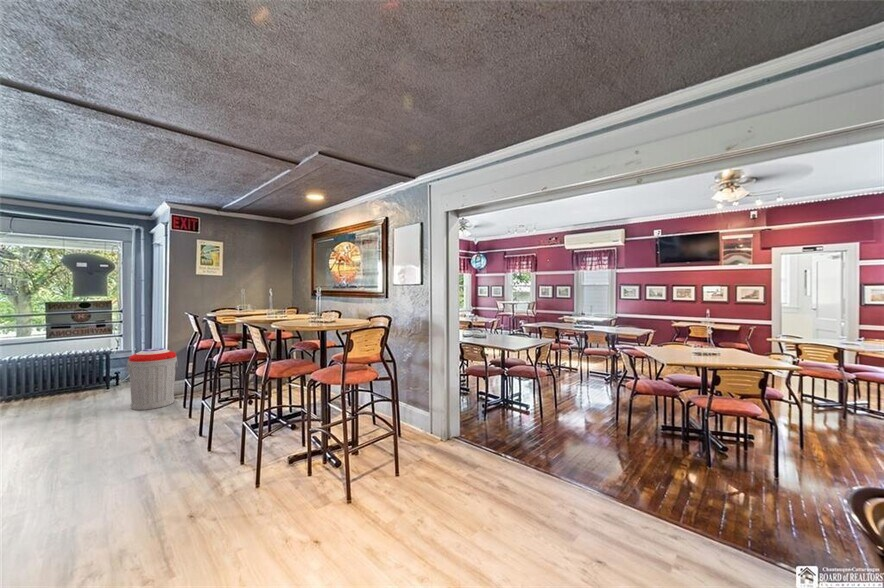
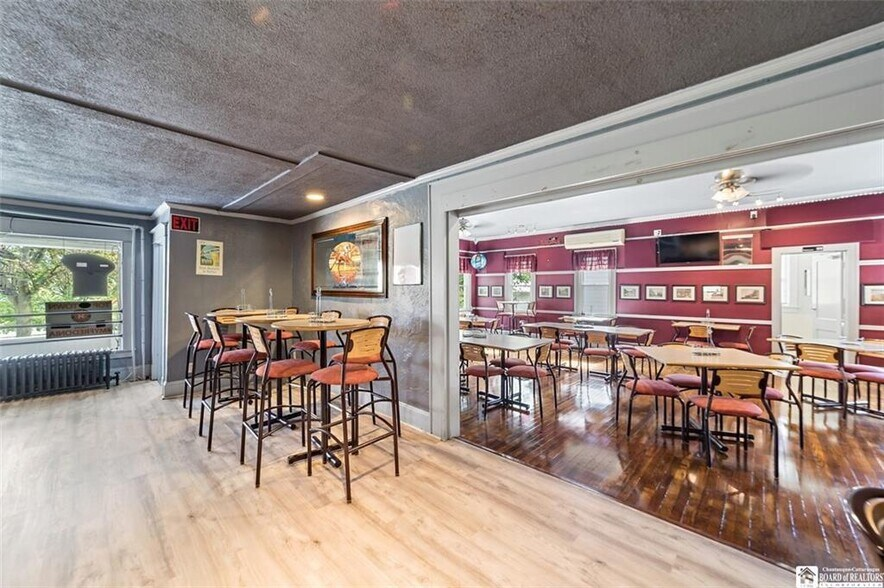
- trash can [126,347,179,411]
